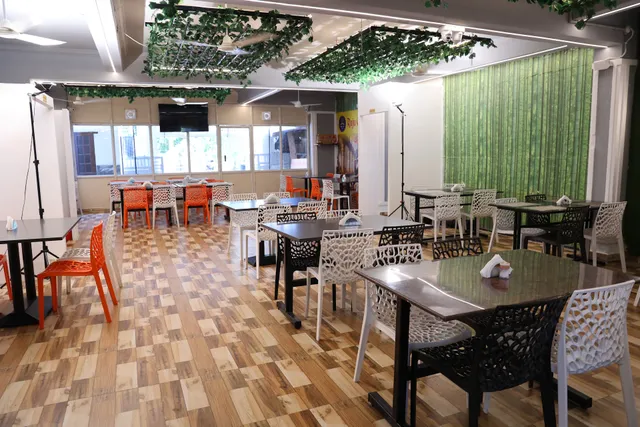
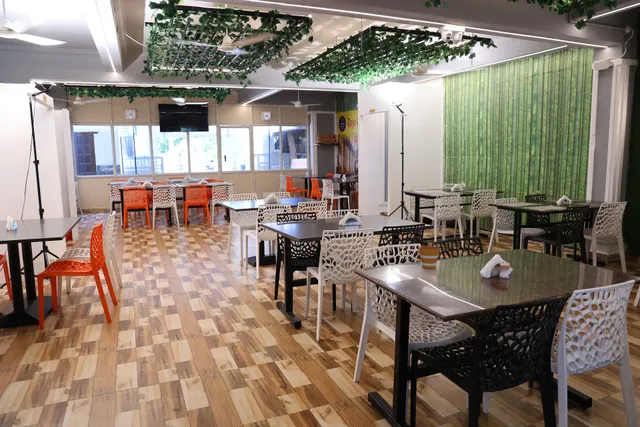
+ cup [416,245,441,270]
